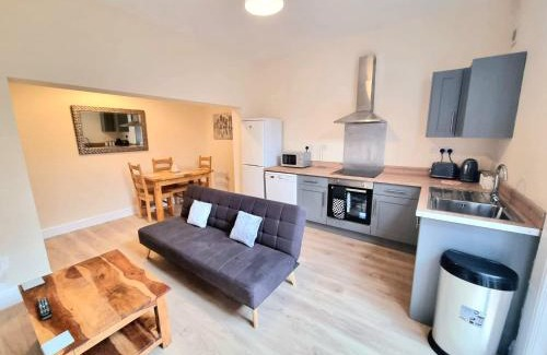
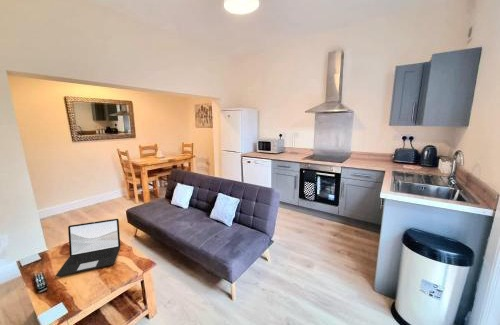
+ laptop [55,218,121,278]
